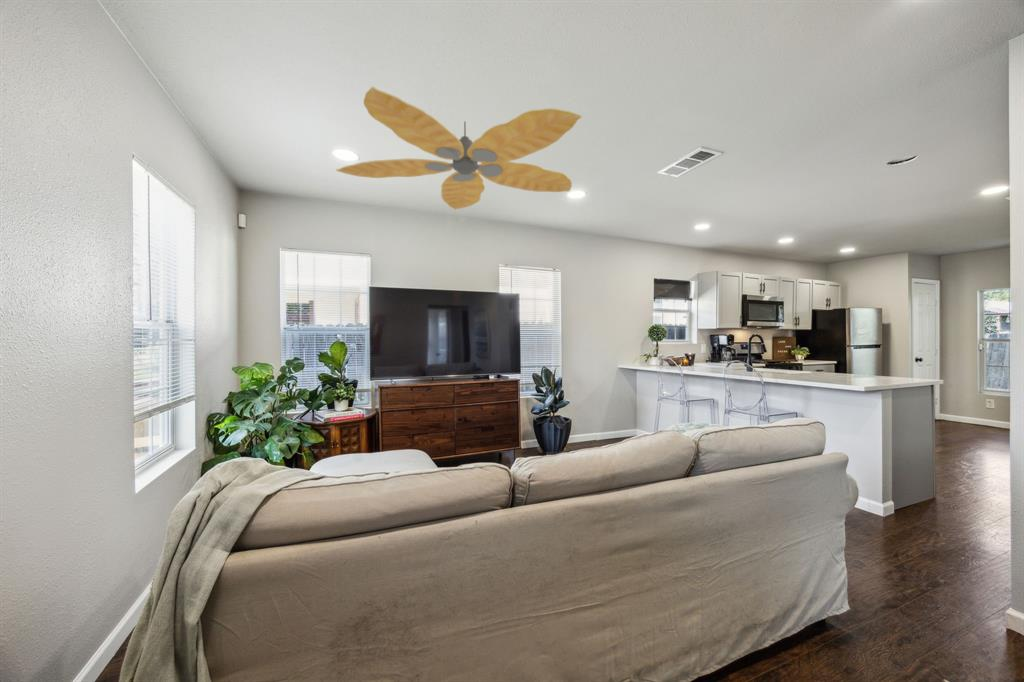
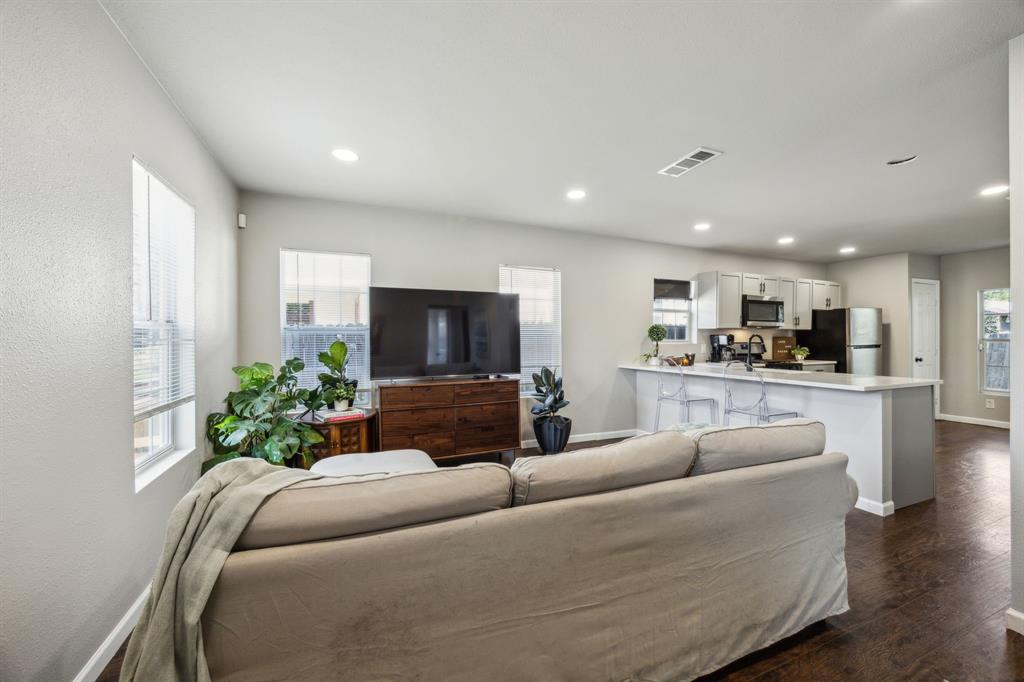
- ceiling fan [335,86,582,211]
